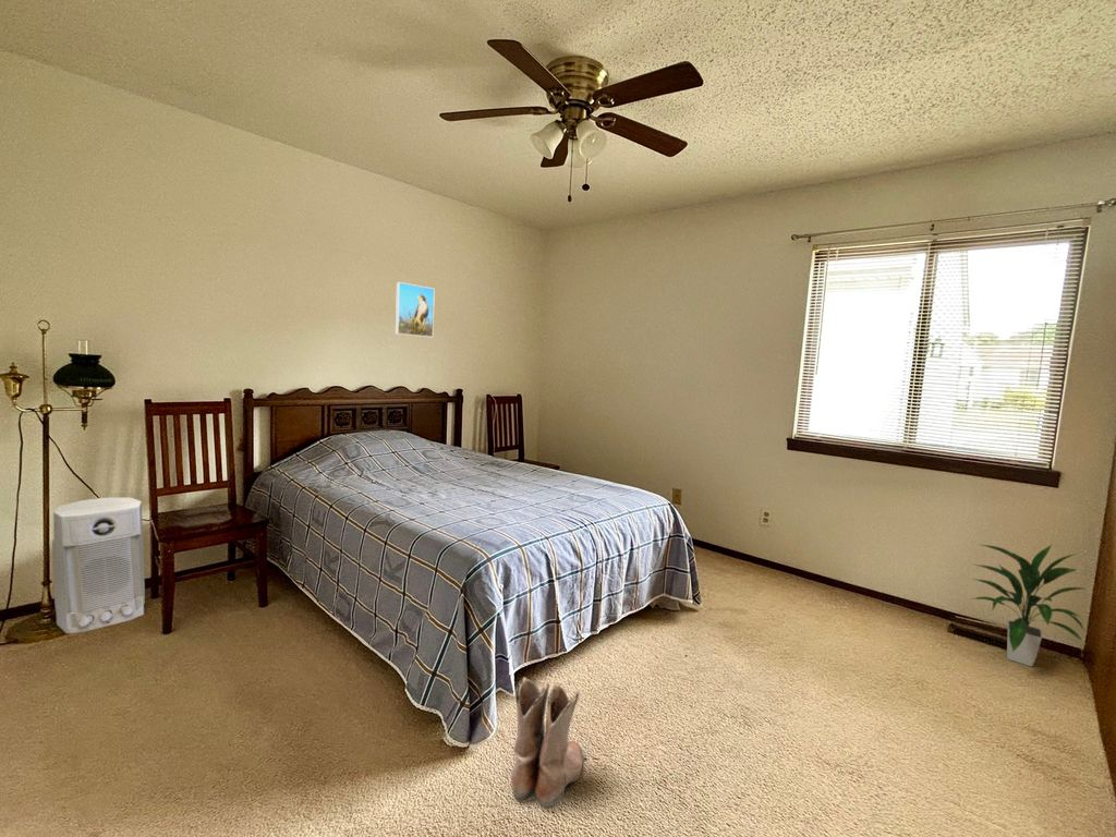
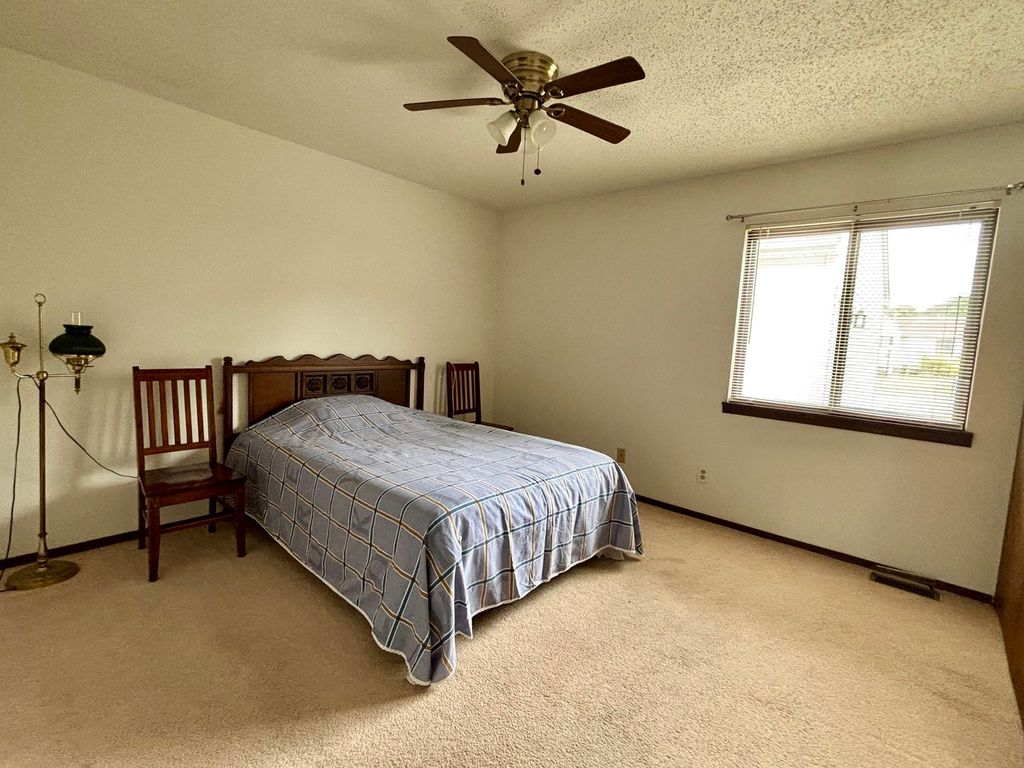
- indoor plant [970,543,1088,668]
- air purifier [51,496,146,634]
- boots [510,676,587,810]
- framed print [395,281,436,338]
